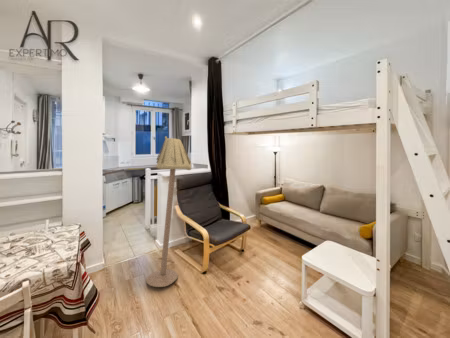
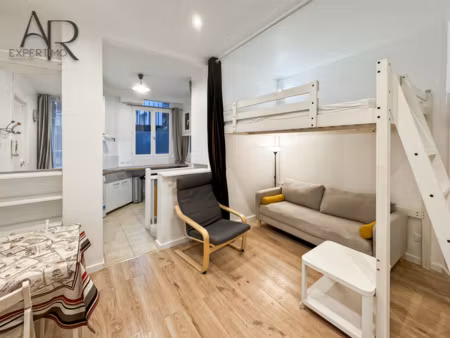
- floor lamp [145,135,192,288]
